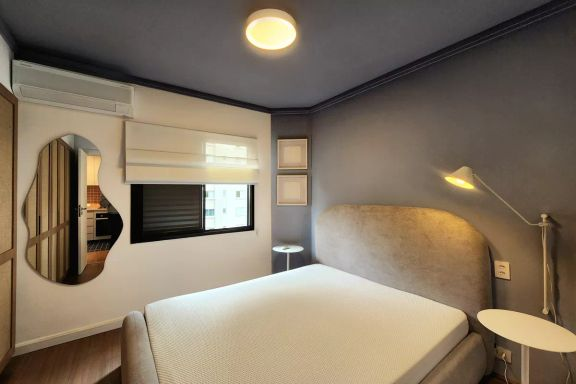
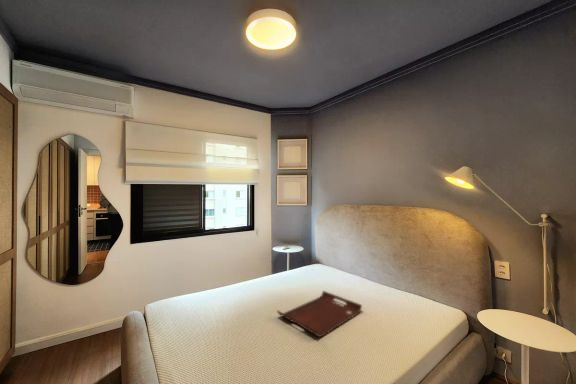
+ serving tray [276,290,363,338]
